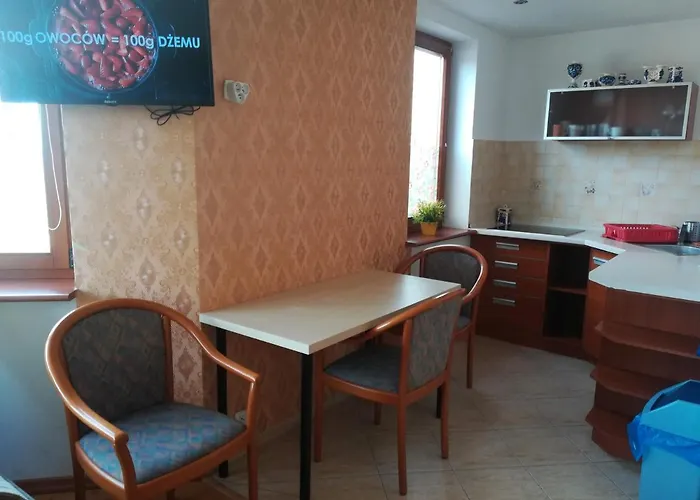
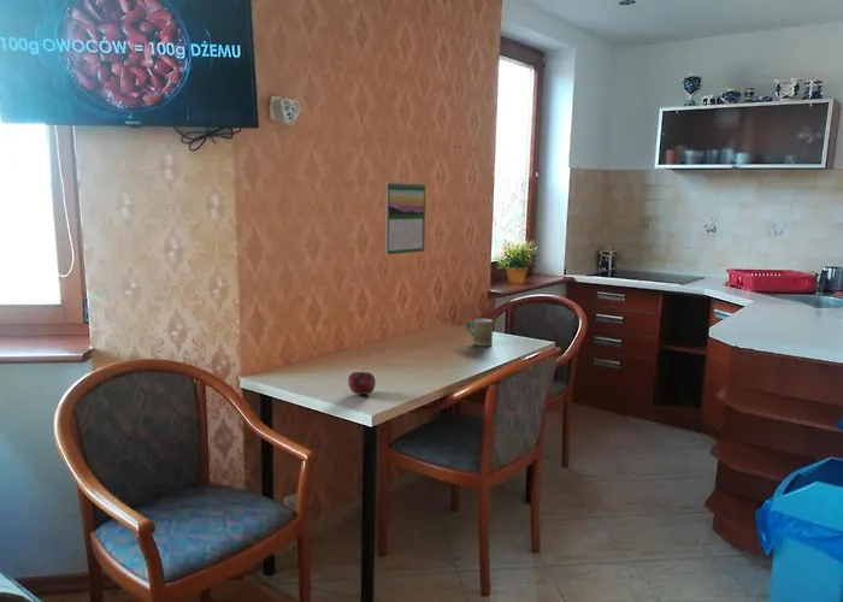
+ mug [465,318,494,347]
+ apple [347,367,377,395]
+ calendar [384,179,426,255]
